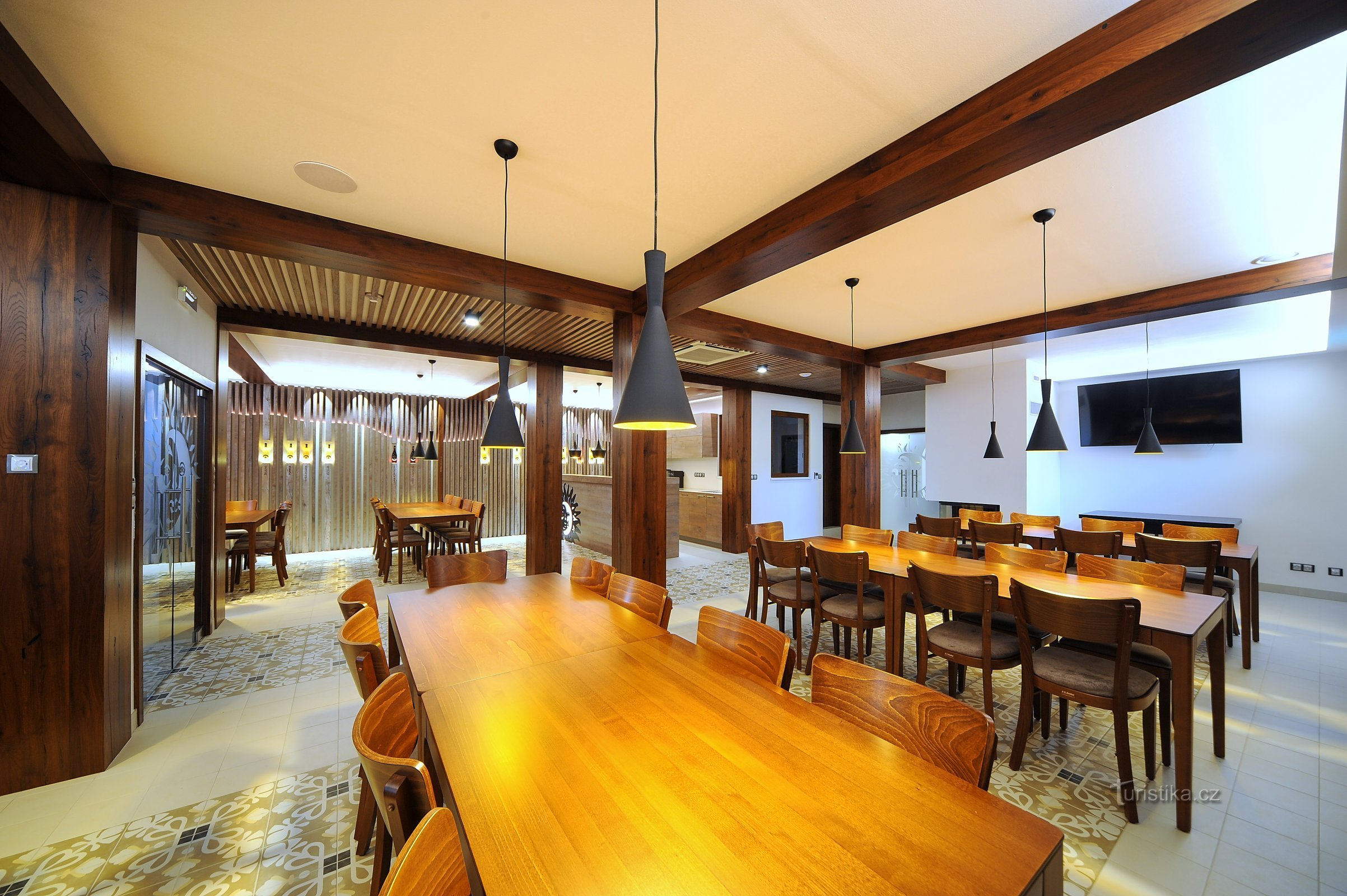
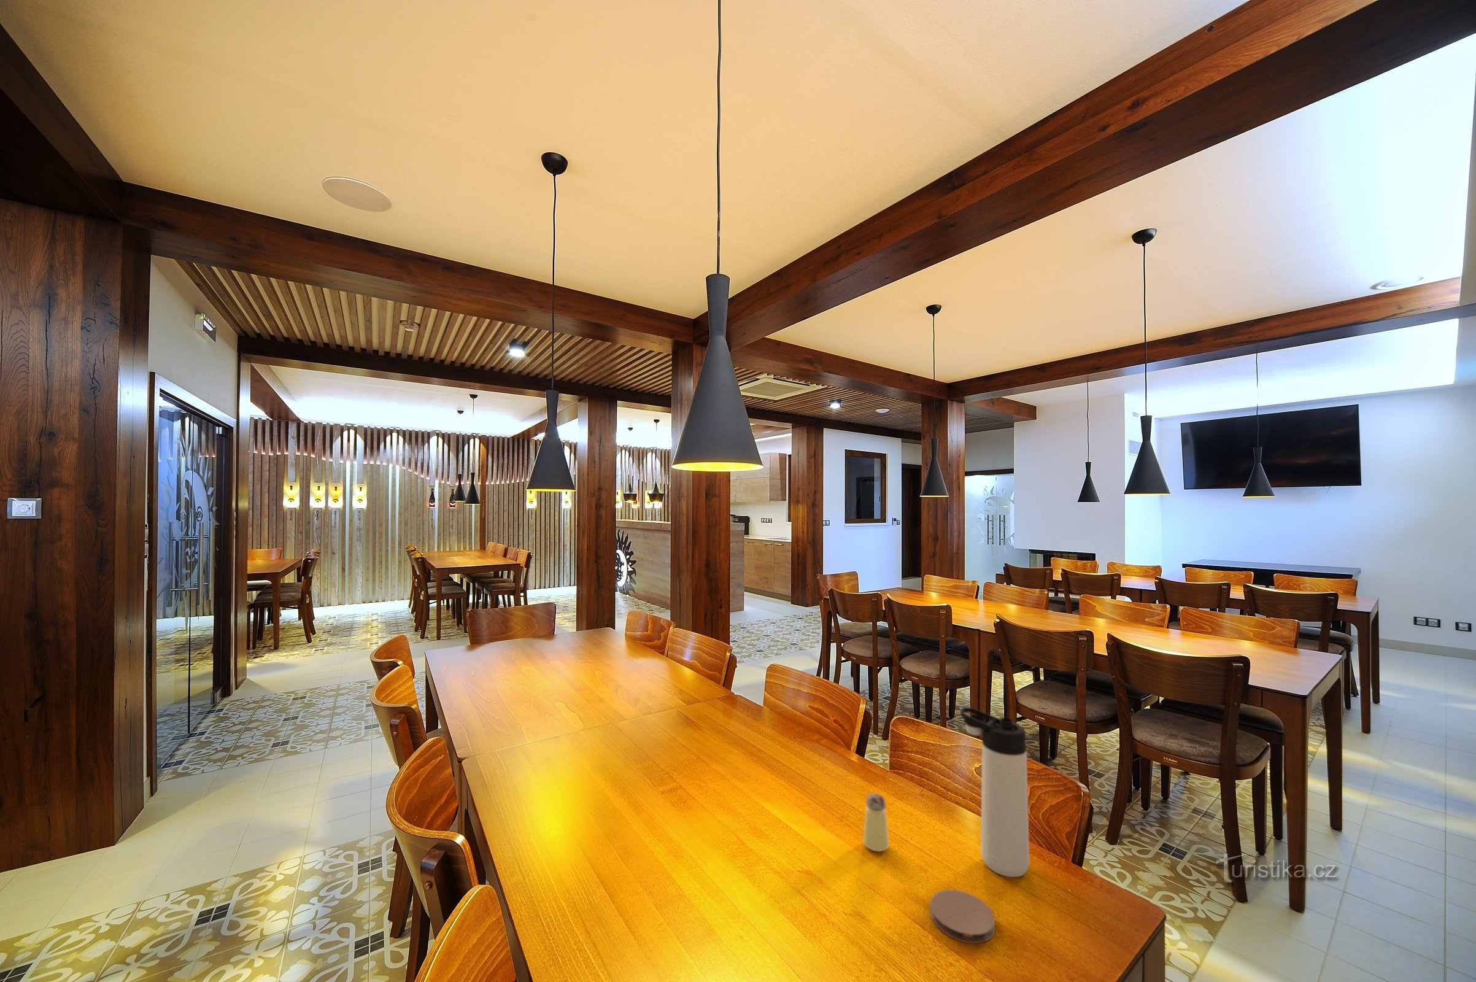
+ thermos bottle [959,707,1030,878]
+ coaster [930,889,995,944]
+ saltshaker [862,793,890,852]
